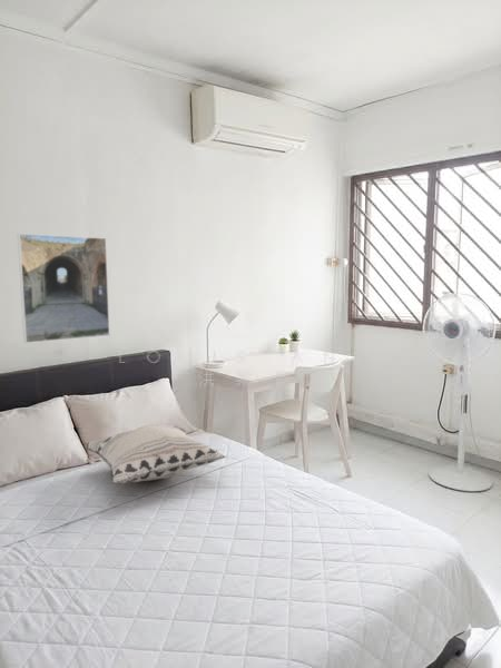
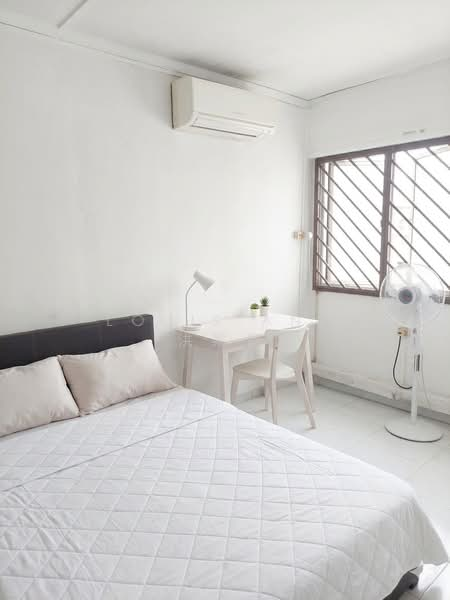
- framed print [17,233,111,344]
- decorative pillow [84,423,227,484]
